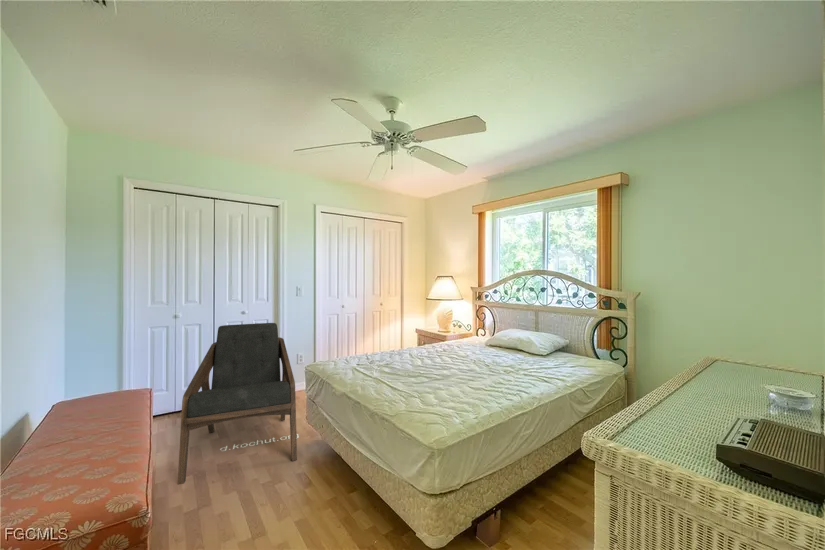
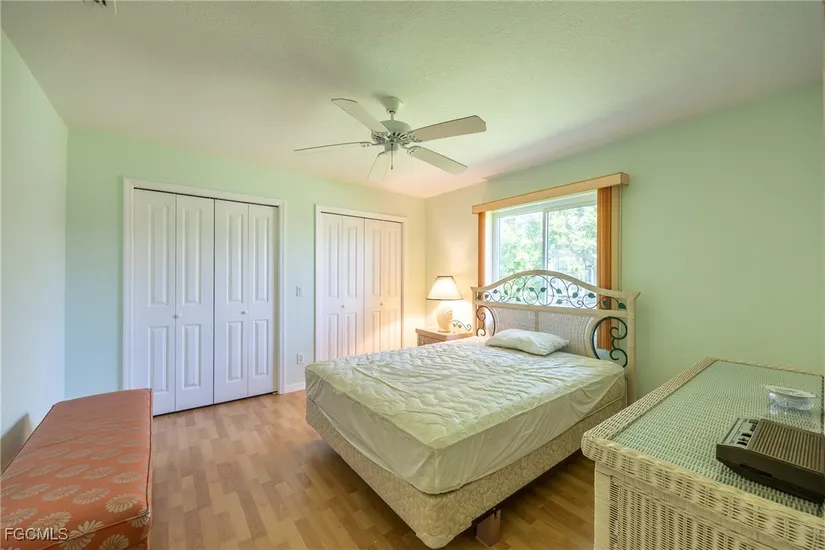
- lounge chair [177,322,300,486]
